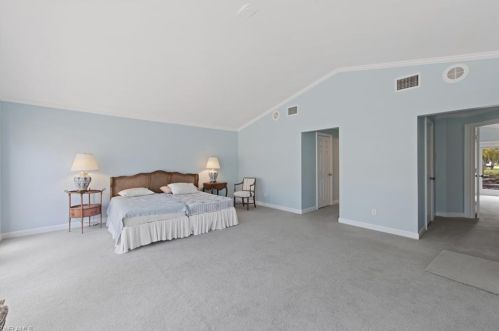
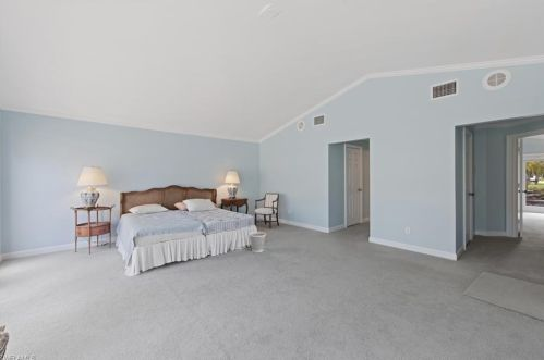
+ wastebasket [247,231,267,253]
